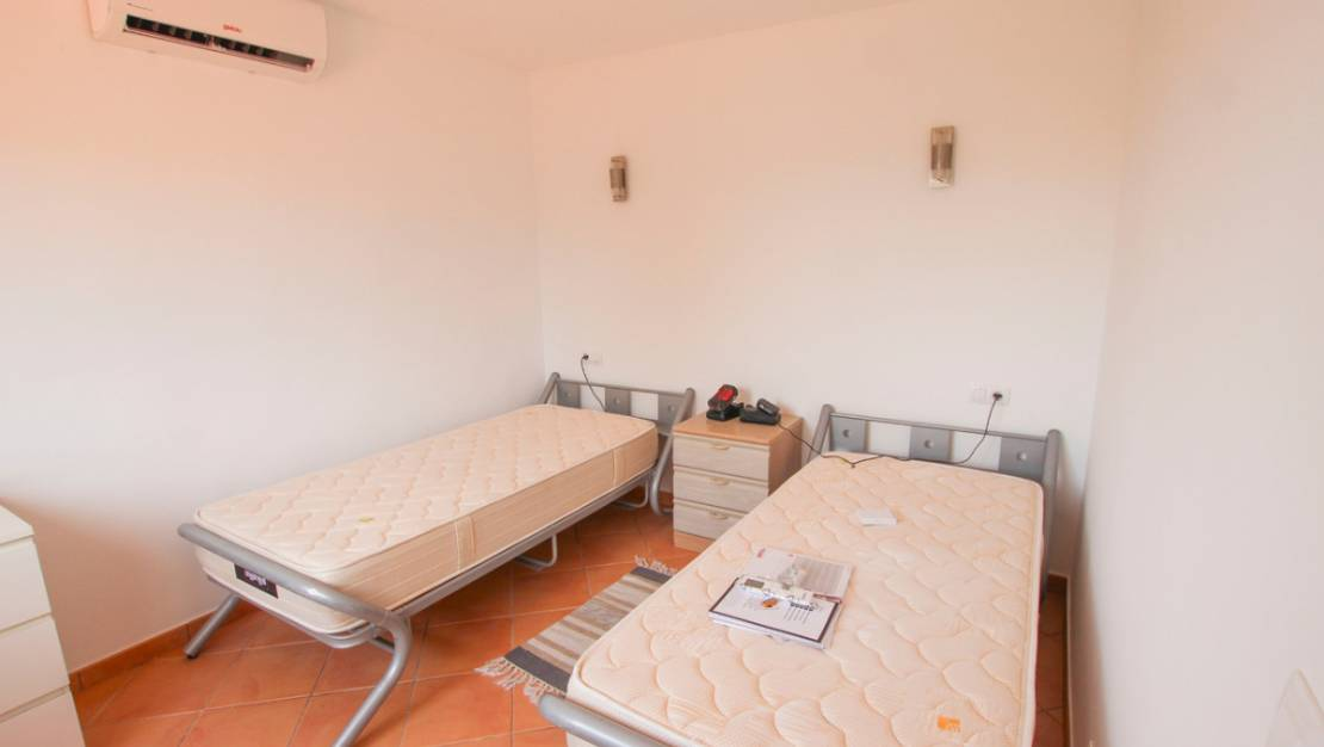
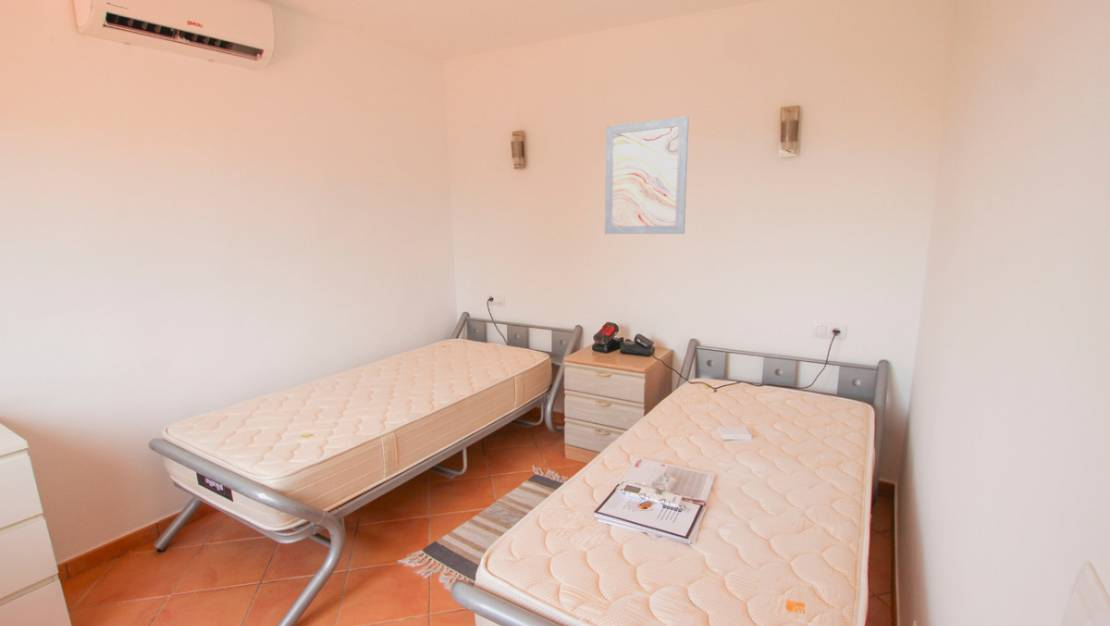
+ wall art [604,115,690,235]
